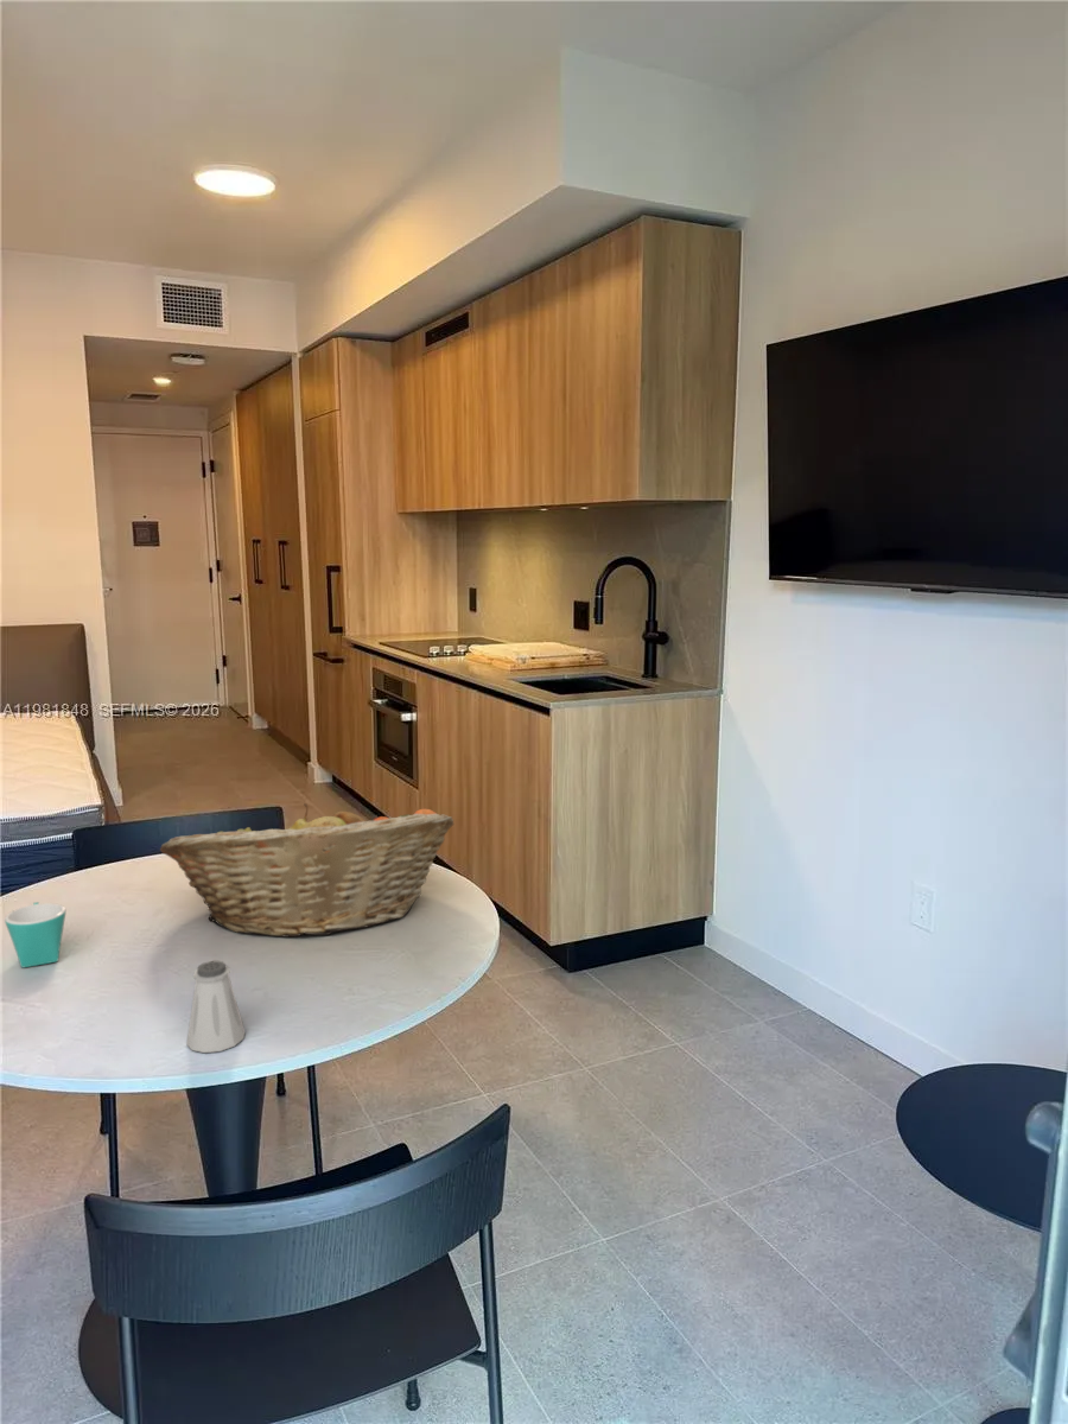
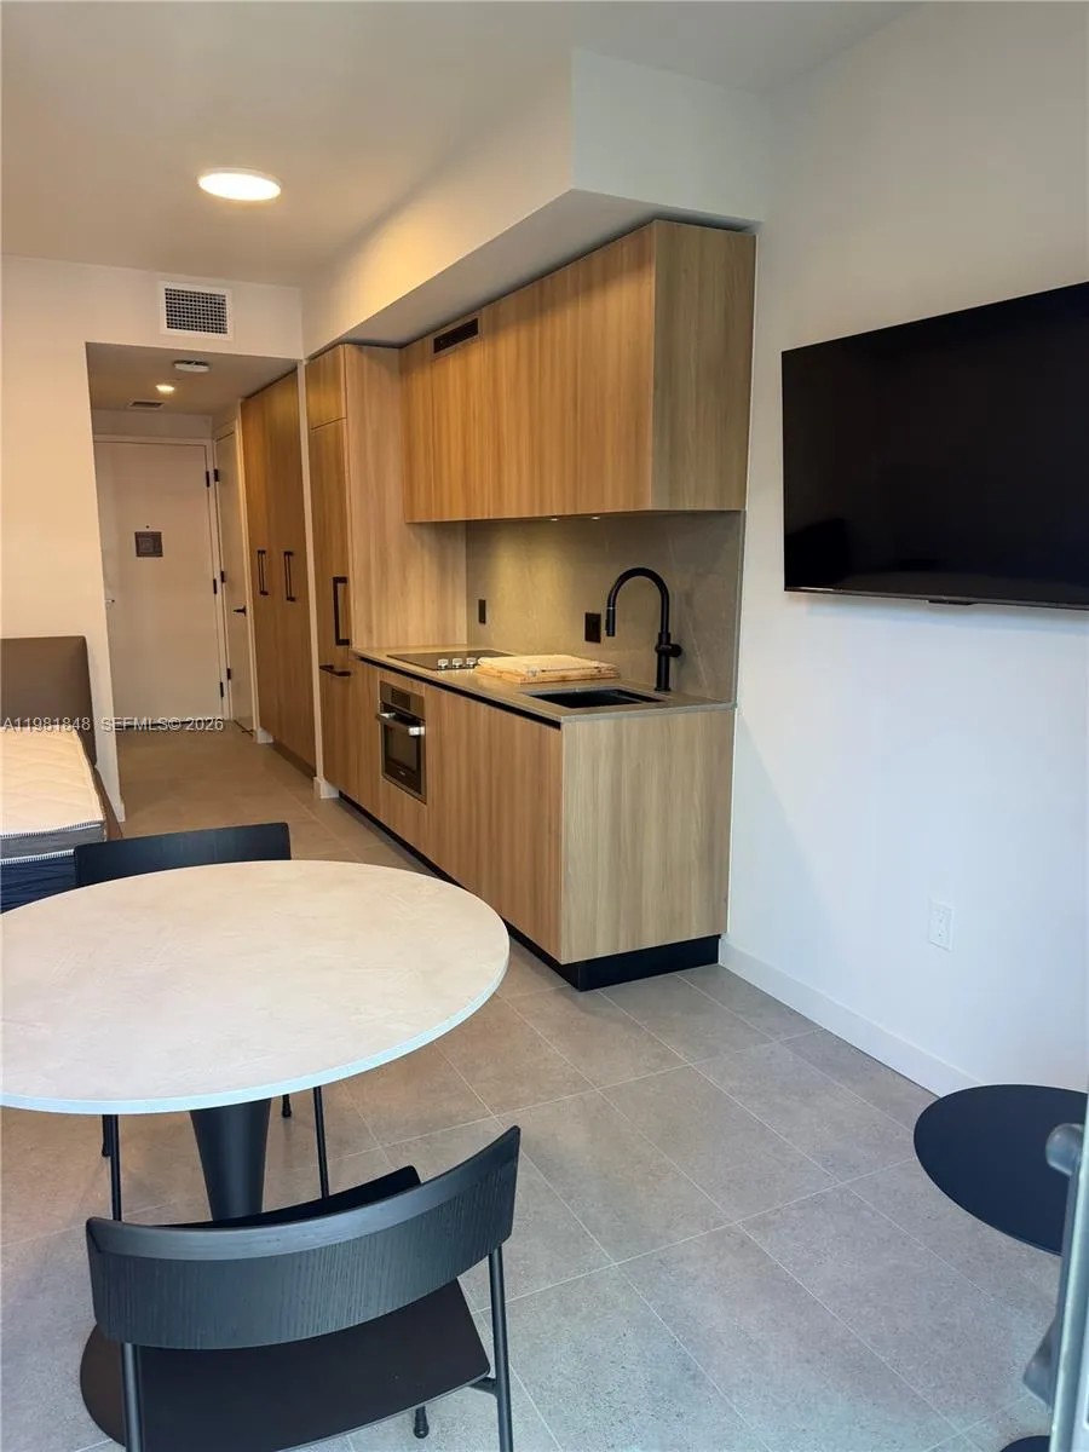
- saltshaker [185,960,247,1054]
- mug [4,901,66,968]
- fruit basket [159,802,454,939]
